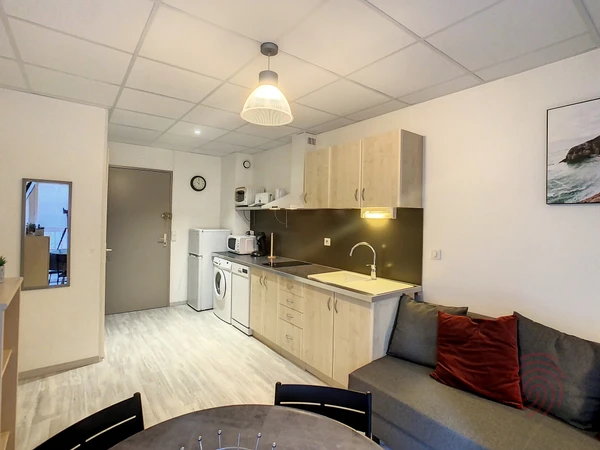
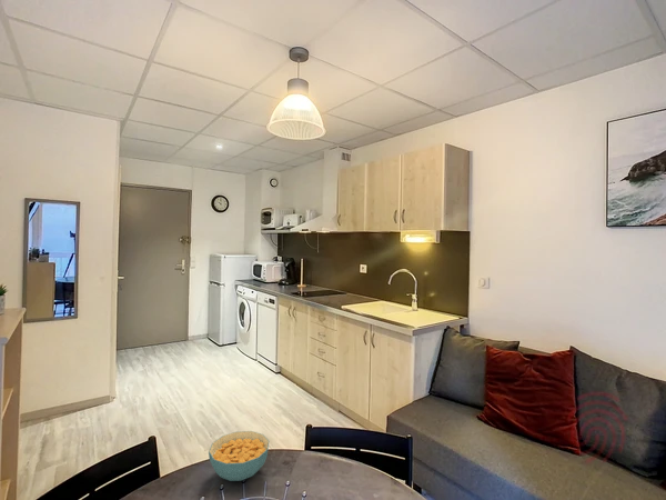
+ cereal bowl [208,430,270,482]
